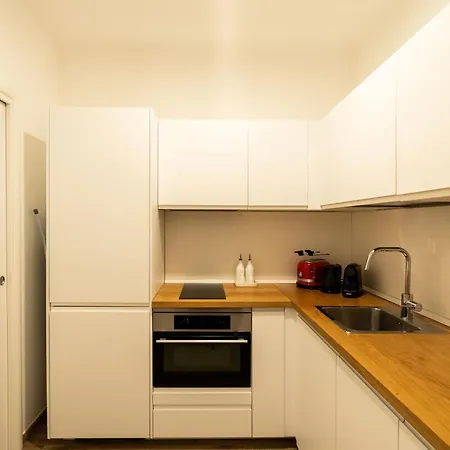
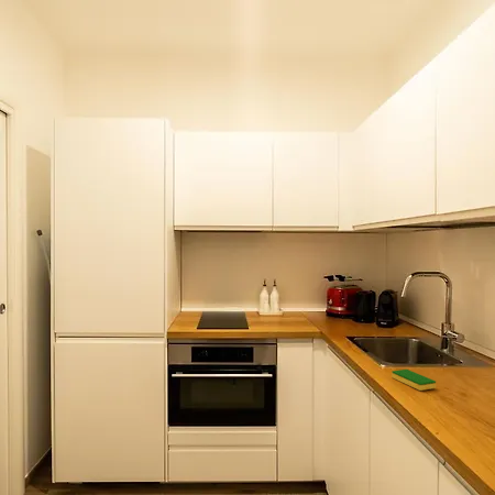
+ dish sponge [391,369,437,392]
